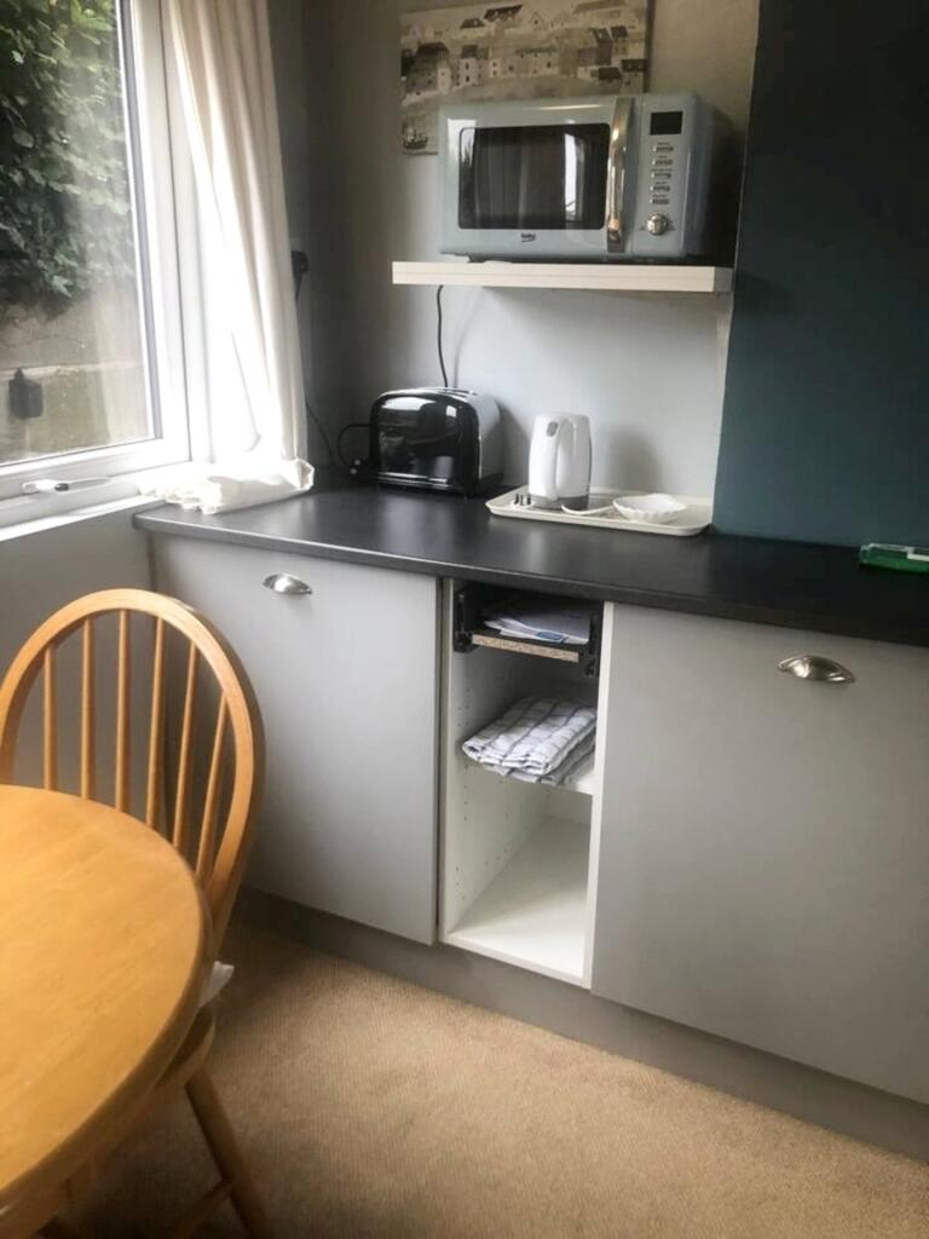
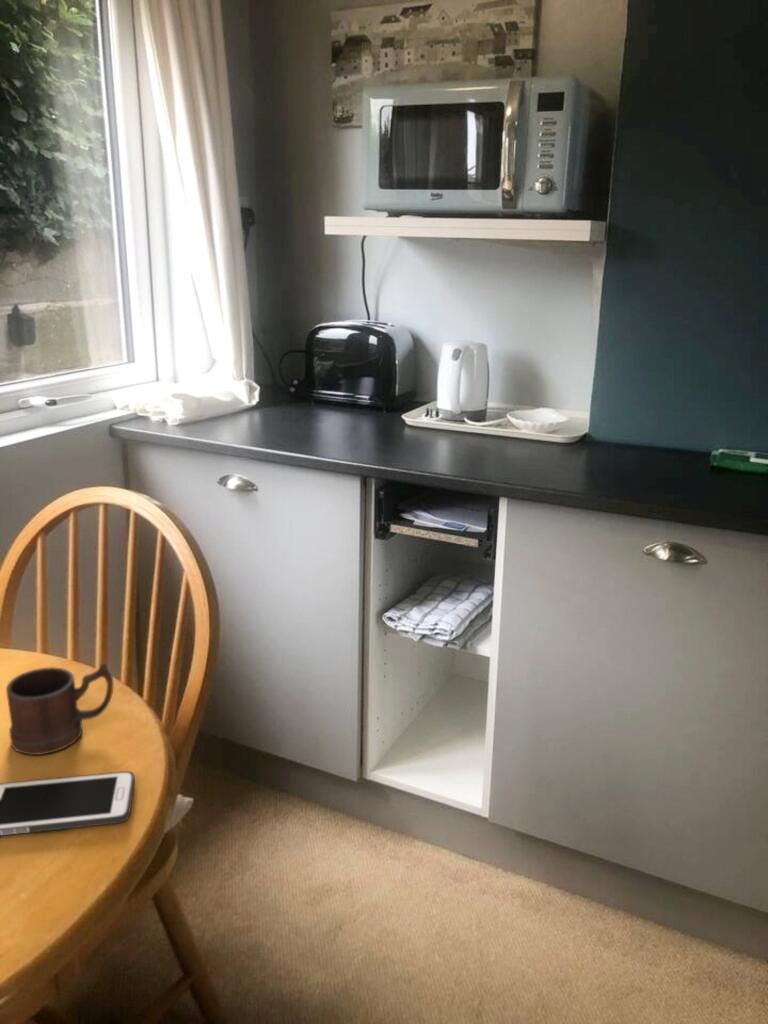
+ mug [5,661,114,756]
+ cell phone [0,770,136,837]
